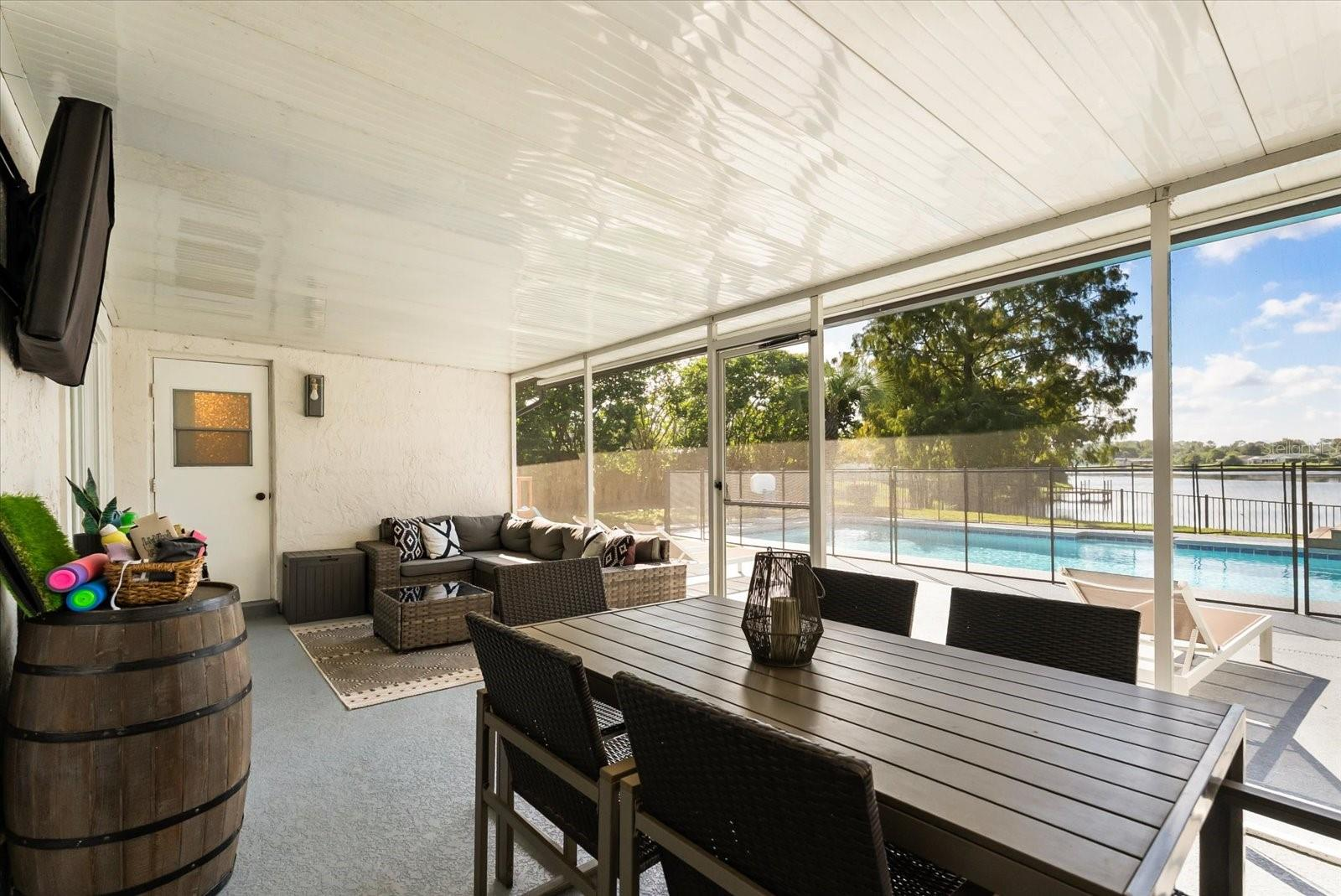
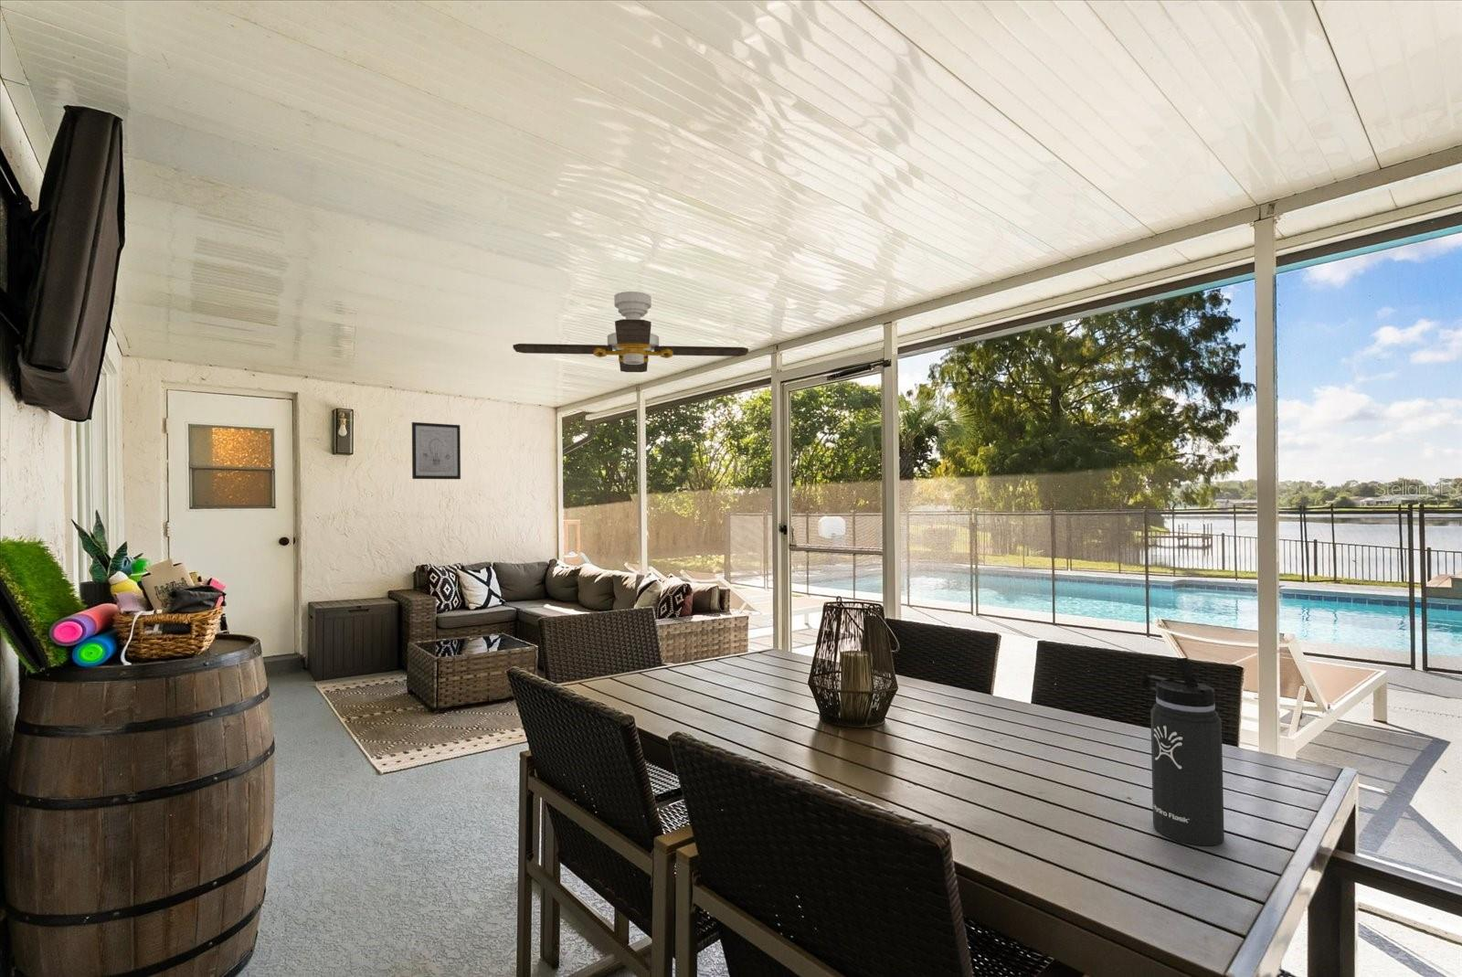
+ thermos bottle [1140,658,1225,846]
+ wall art [411,421,461,480]
+ ceiling fan [511,291,749,373]
